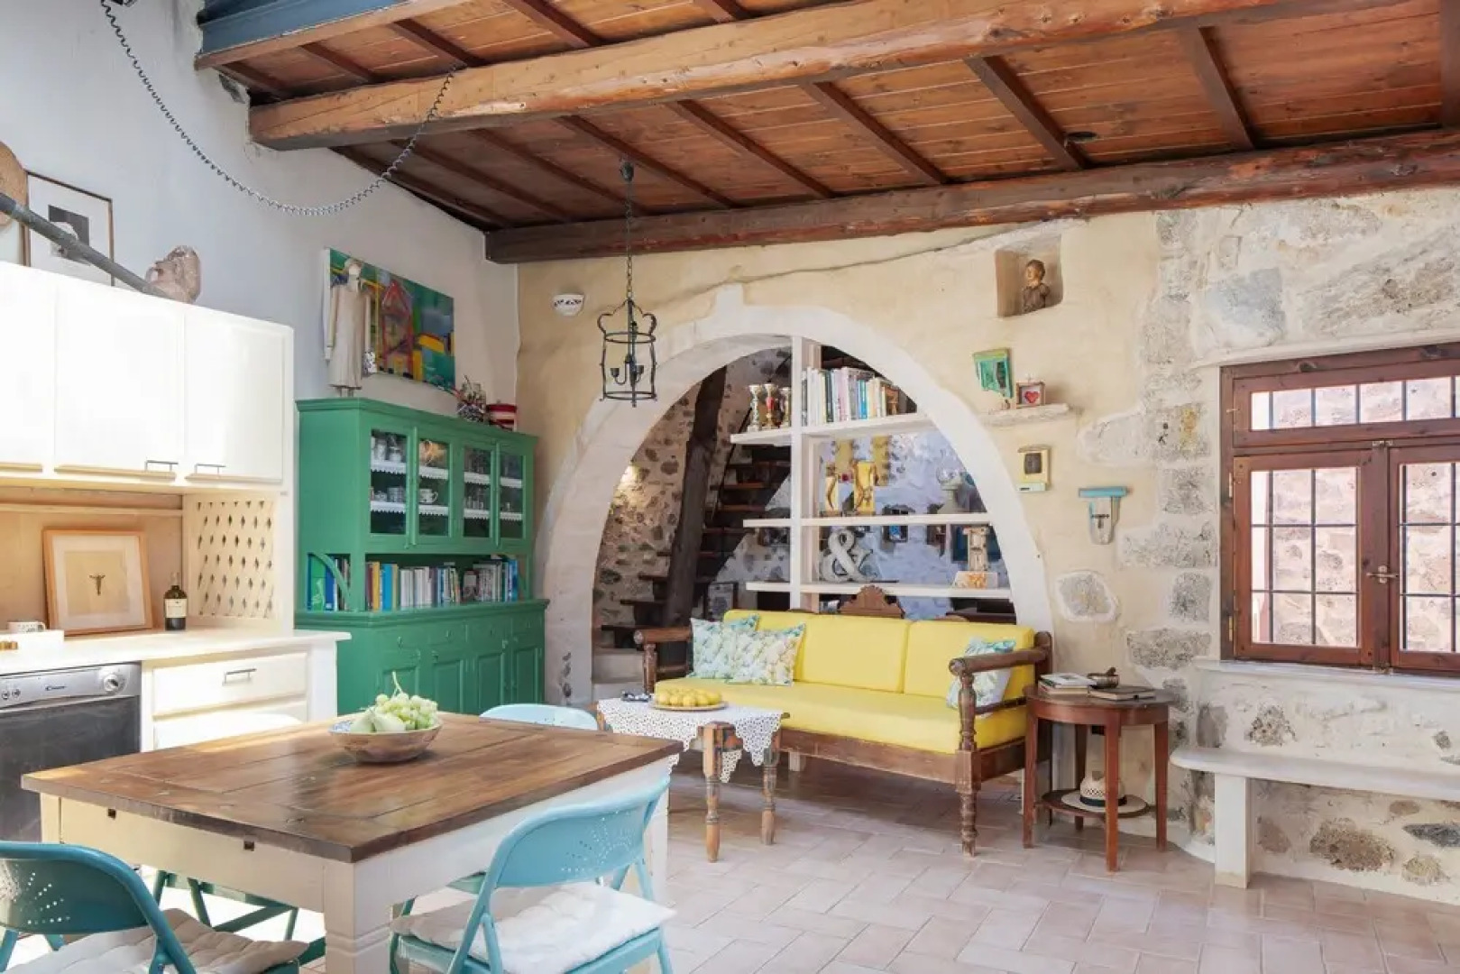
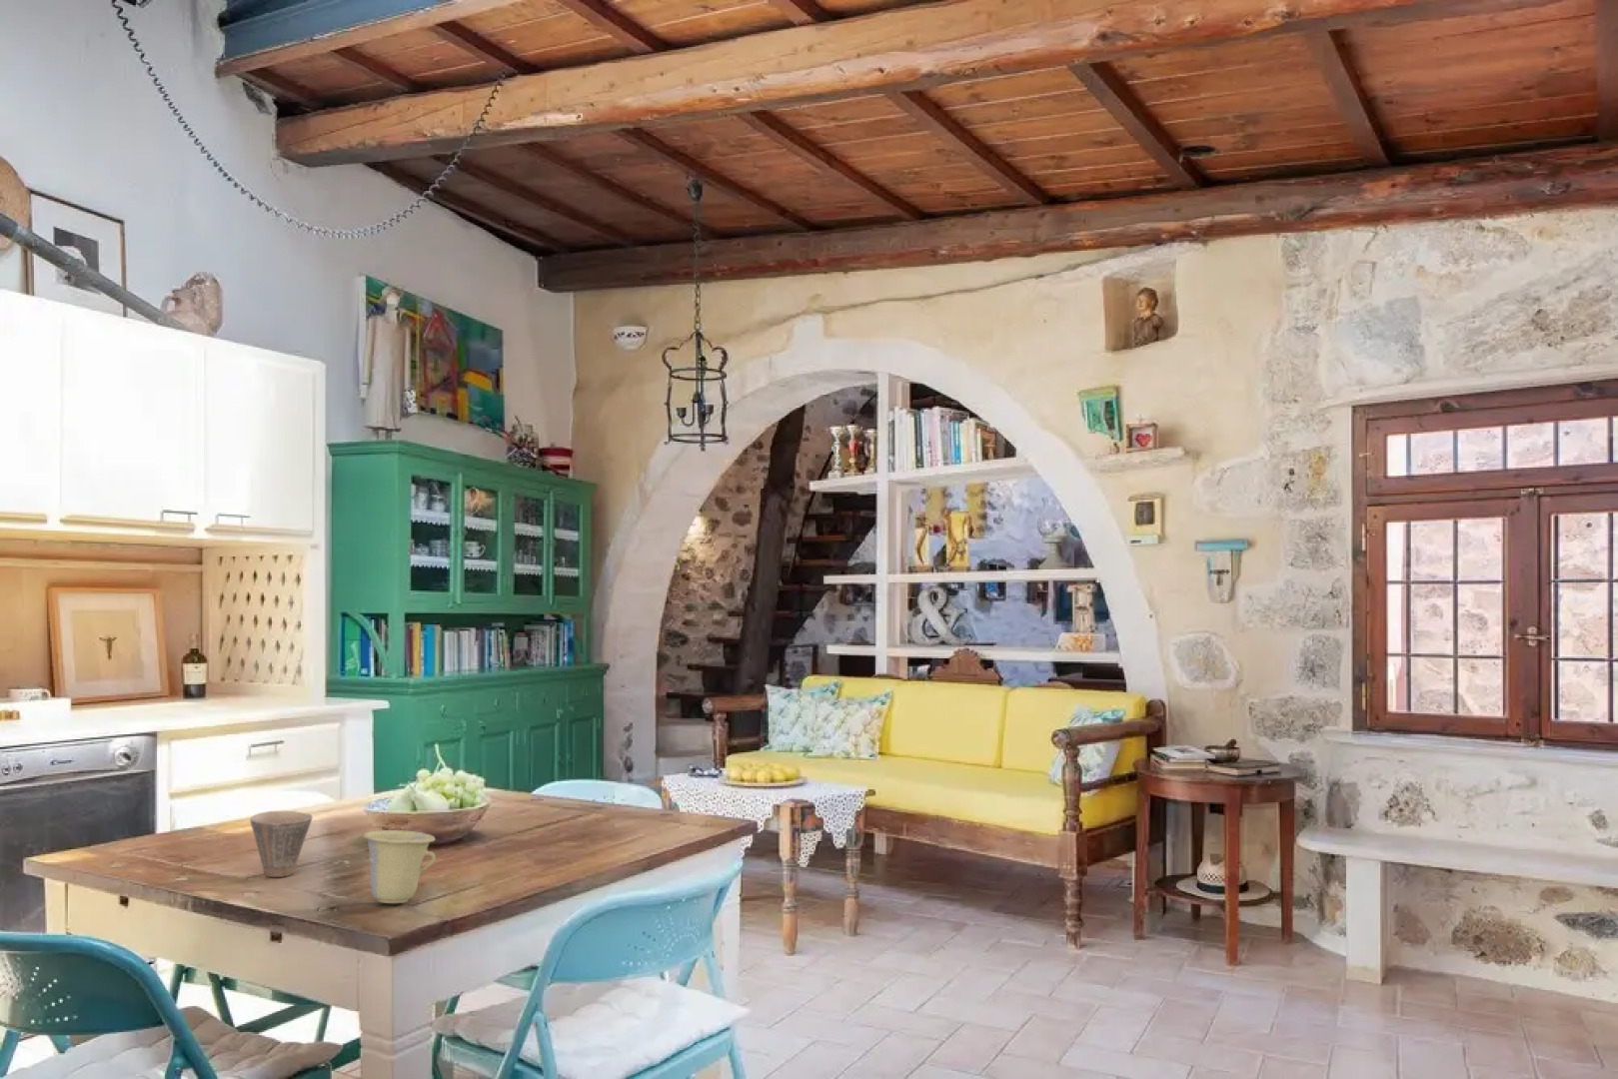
+ cup [249,810,313,878]
+ cup [363,830,437,904]
